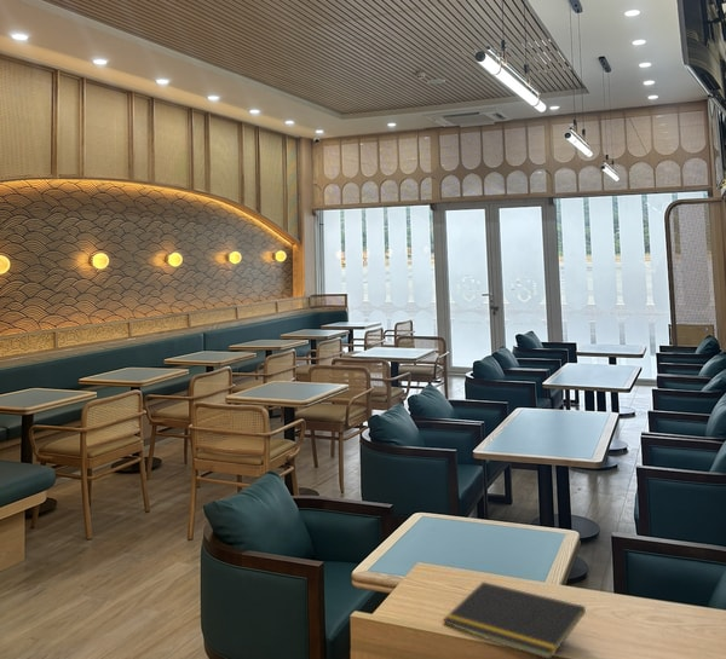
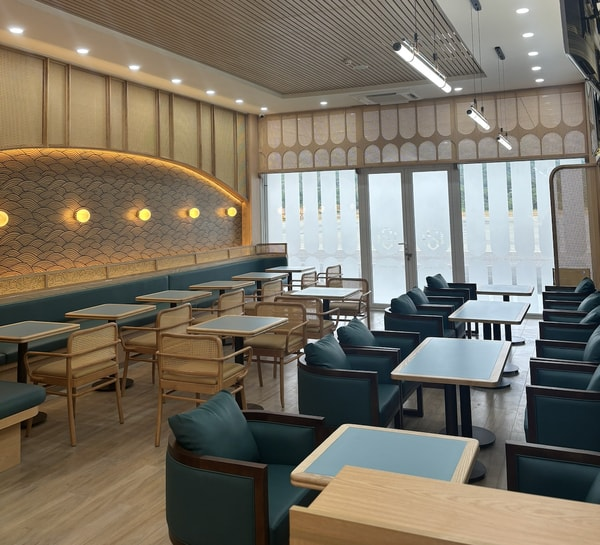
- notepad [442,580,587,659]
